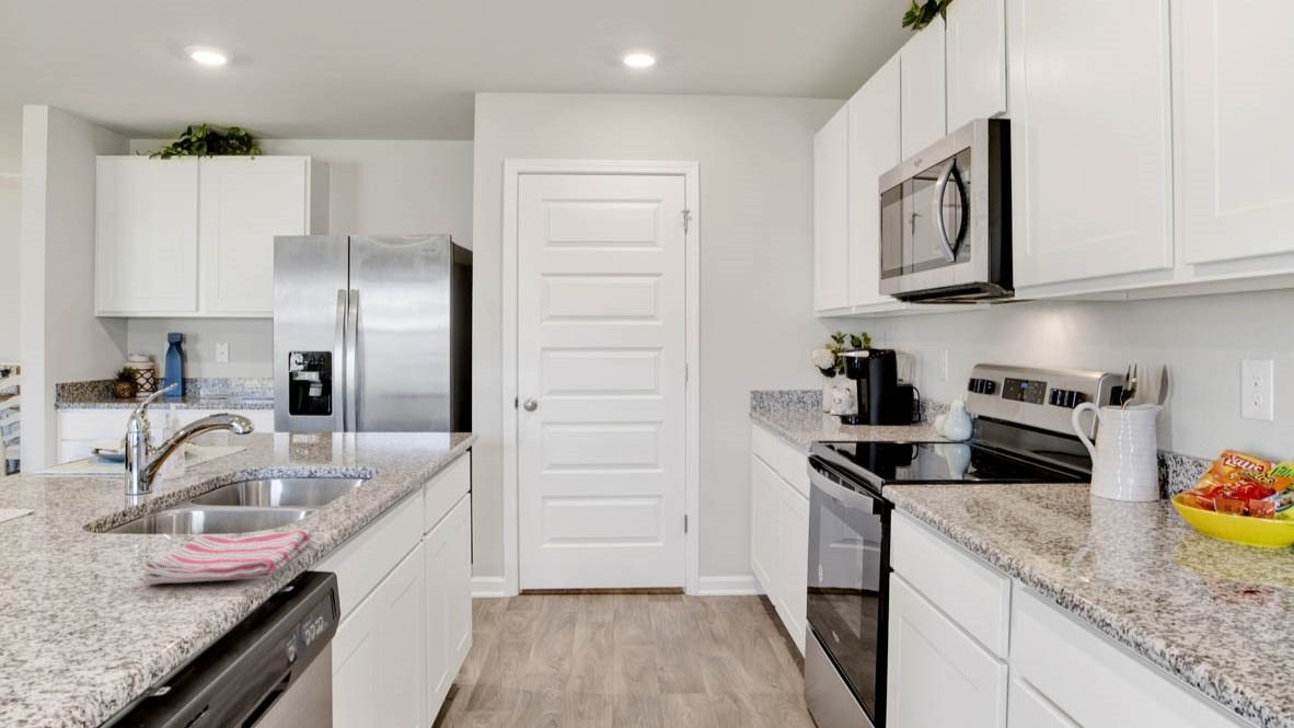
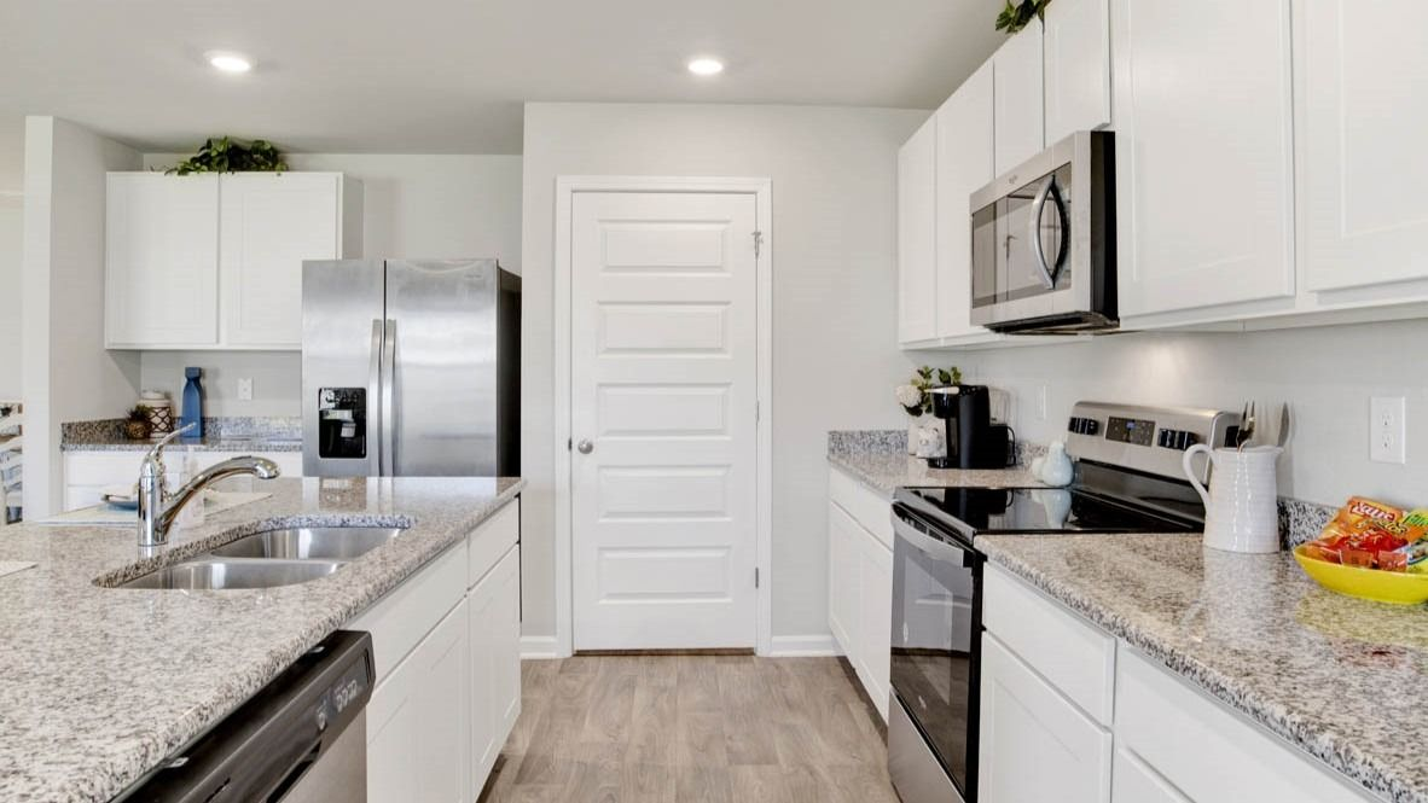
- dish towel [141,529,313,586]
